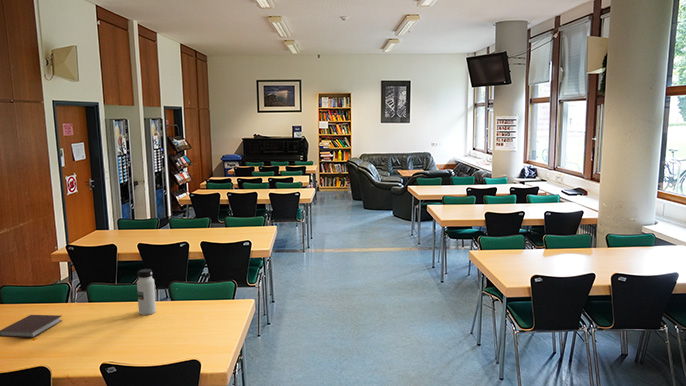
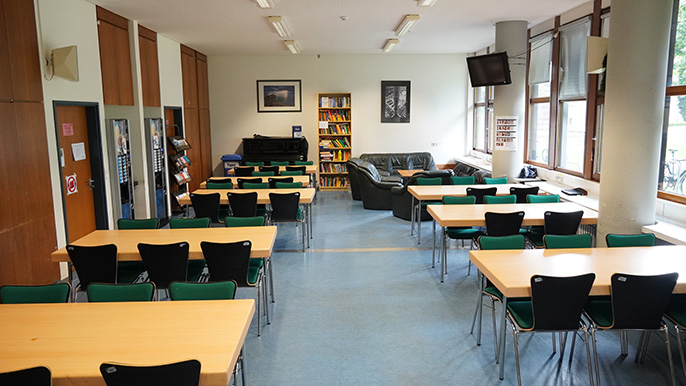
- water bottle [136,268,157,316]
- notebook [0,314,64,339]
